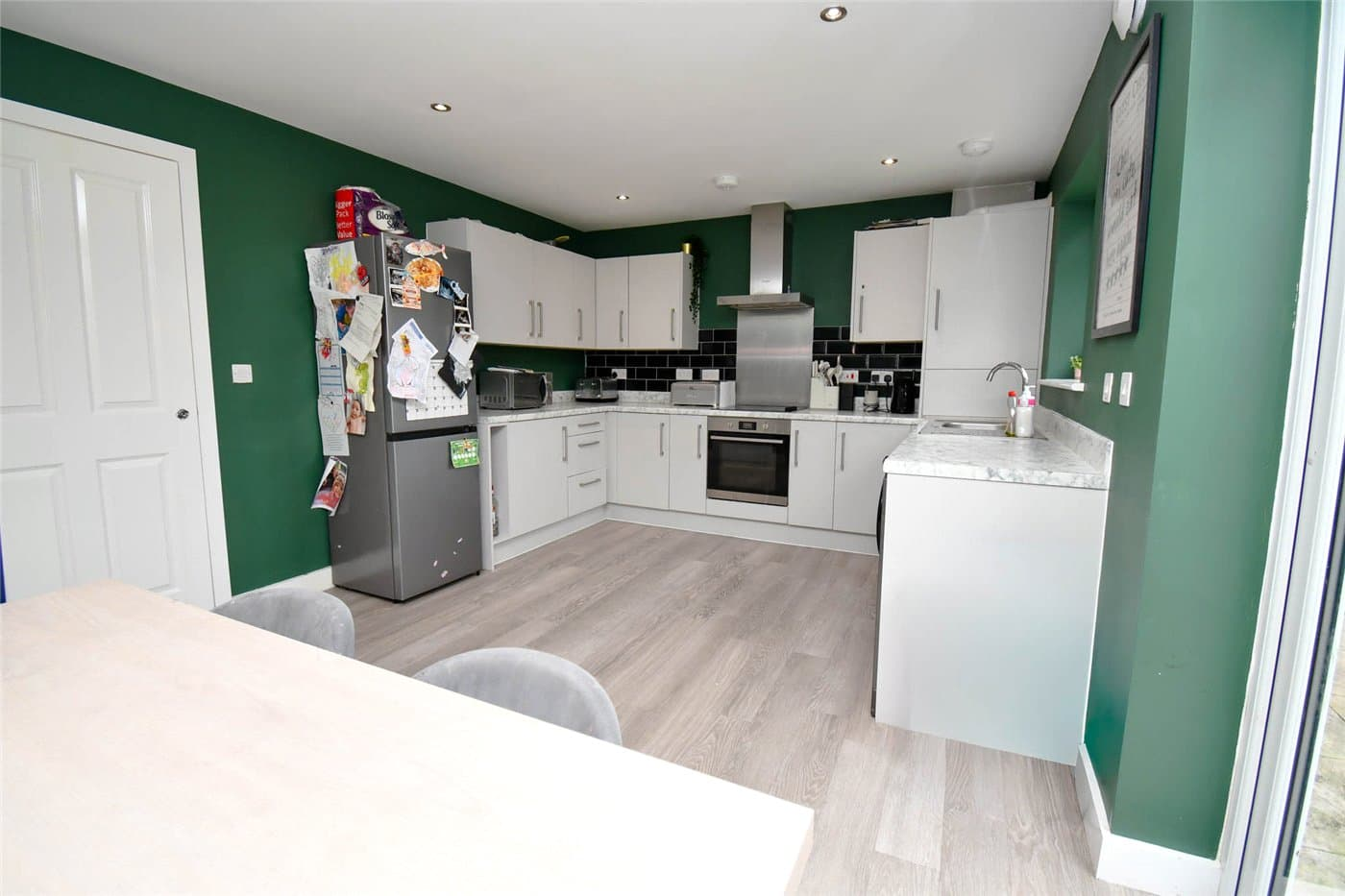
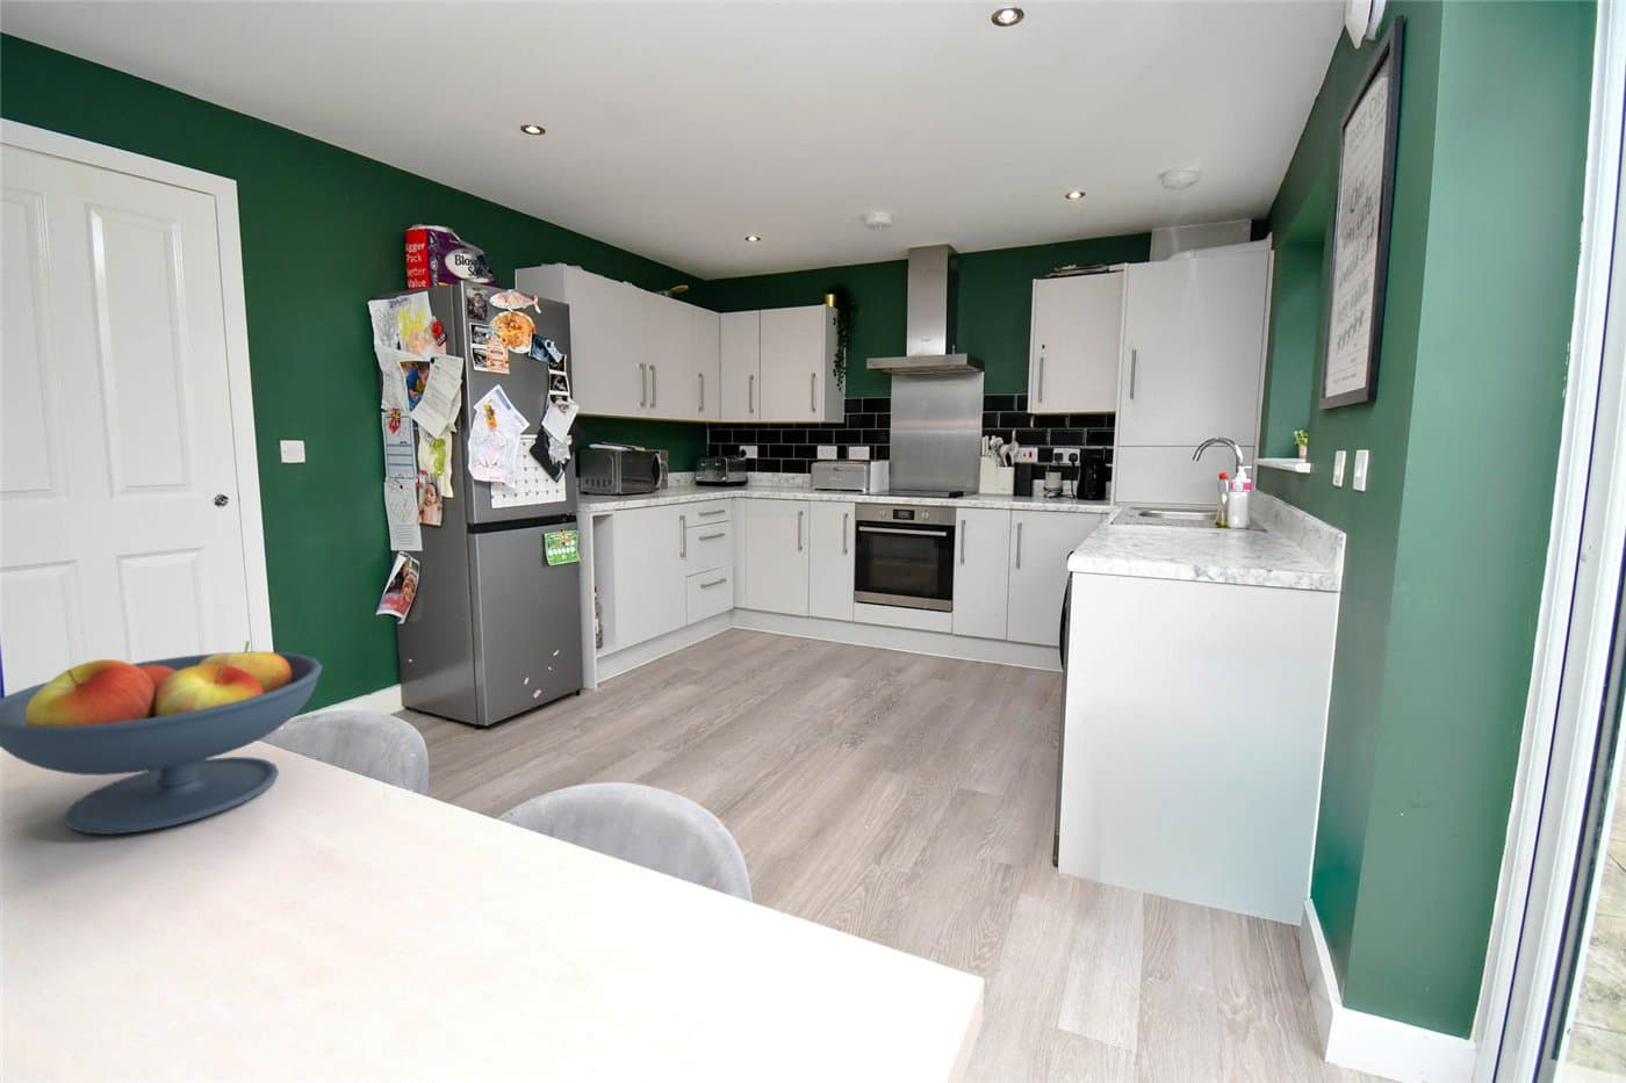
+ fruit bowl [0,639,324,835]
